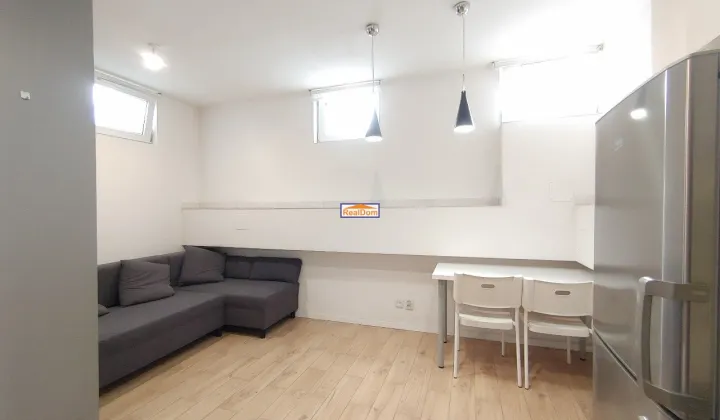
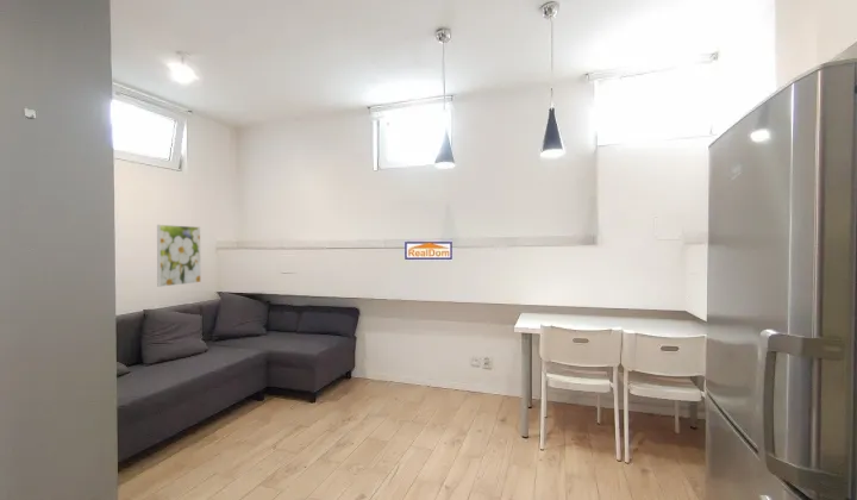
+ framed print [156,224,202,288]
